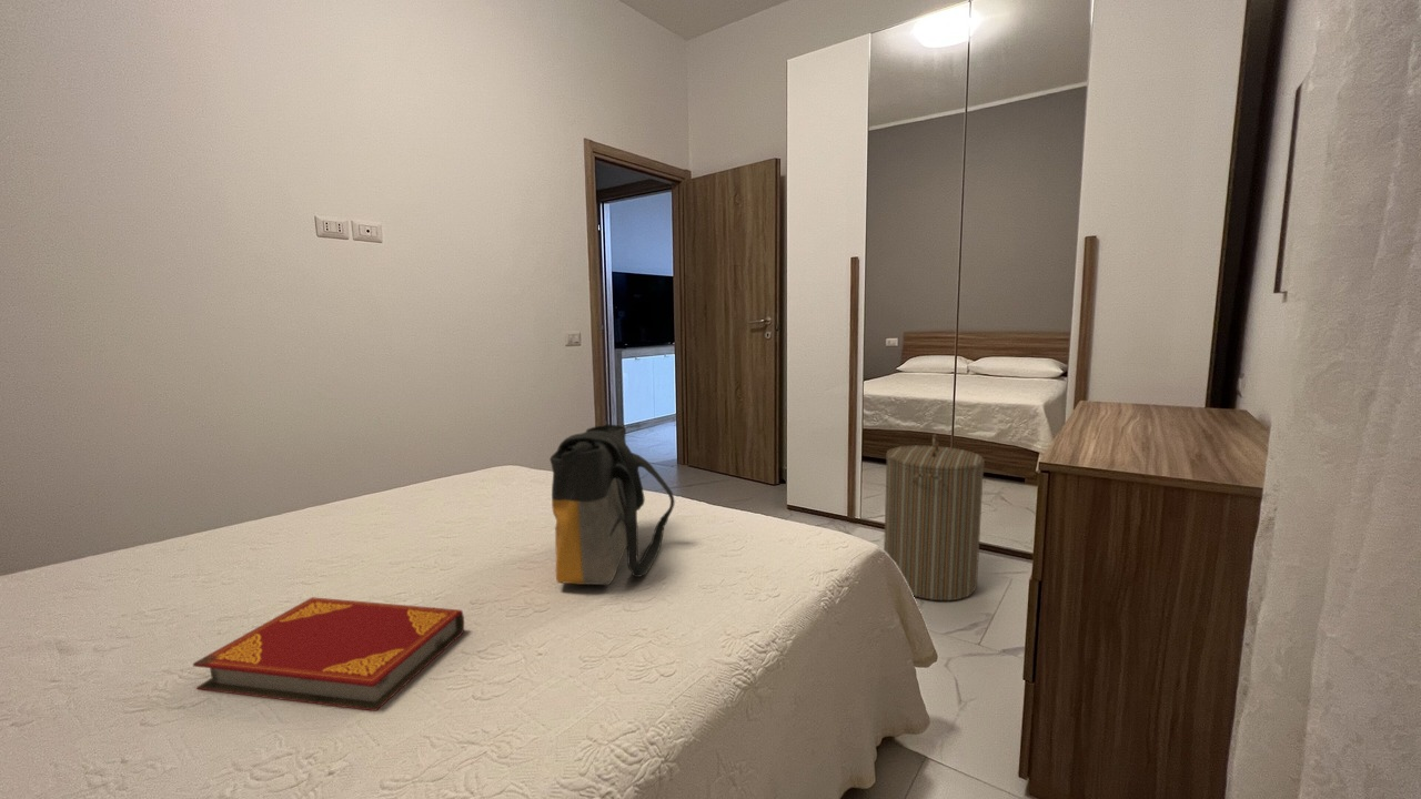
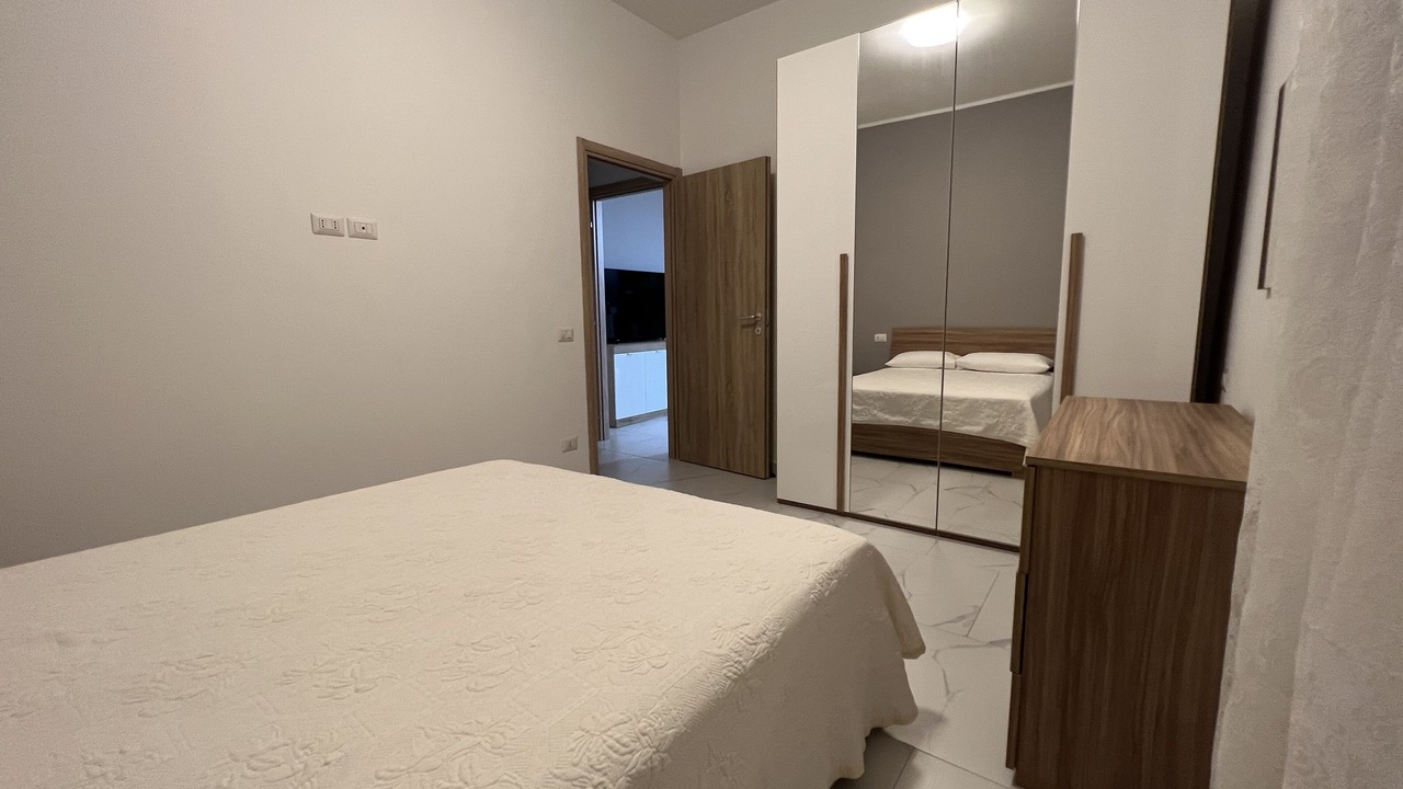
- tote bag [548,423,676,587]
- hardback book [192,596,465,712]
- laundry hamper [883,433,986,601]
